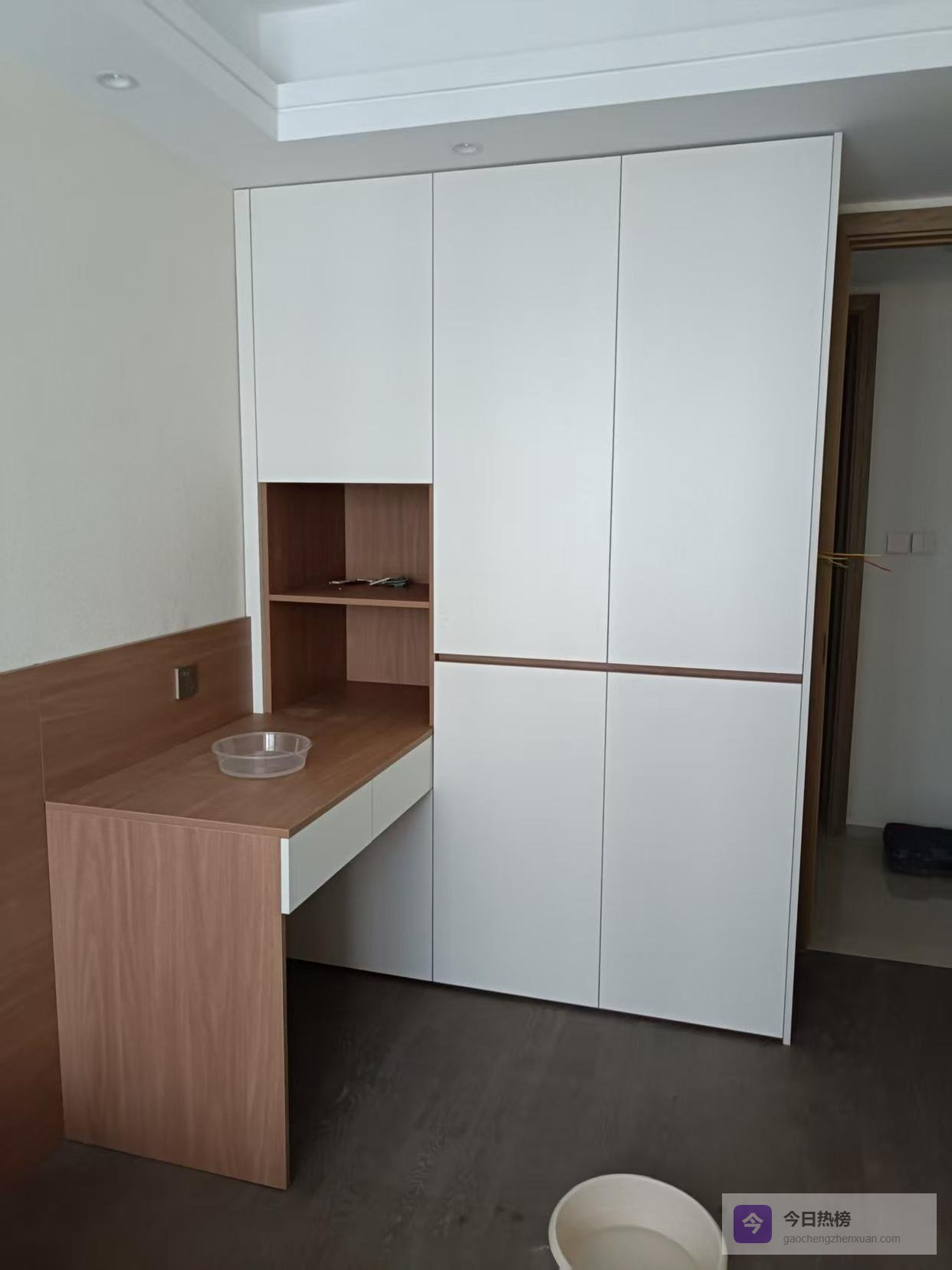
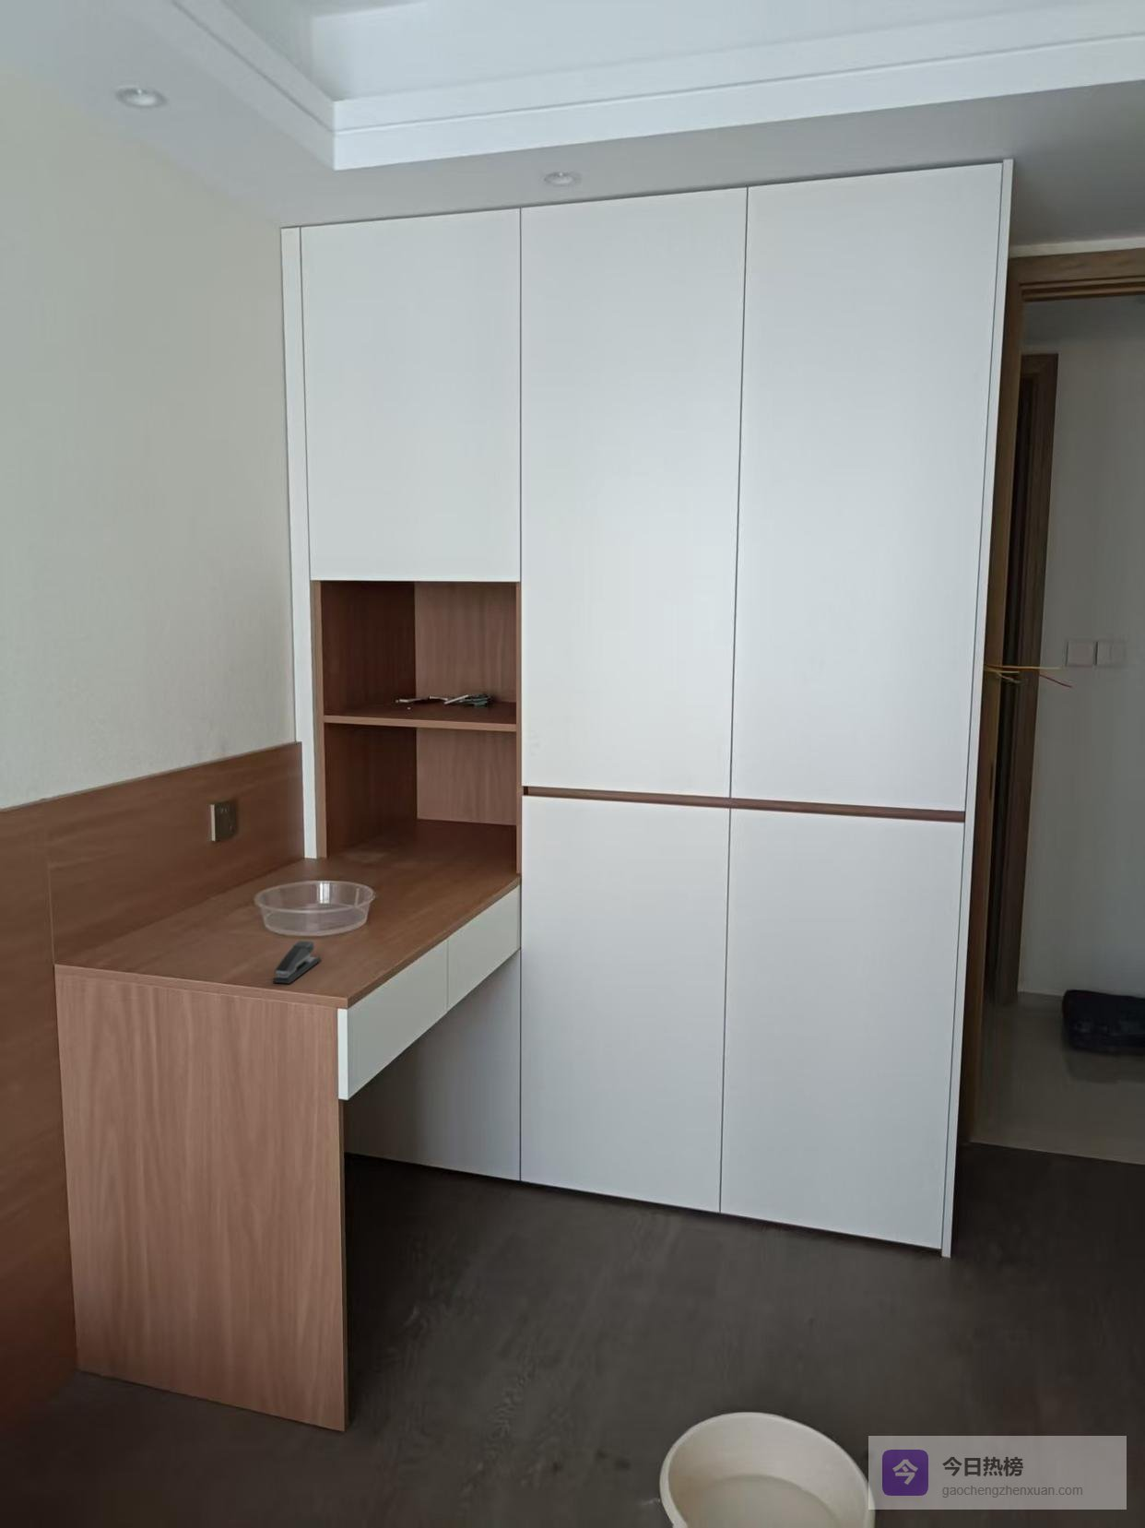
+ stapler [271,940,322,985]
